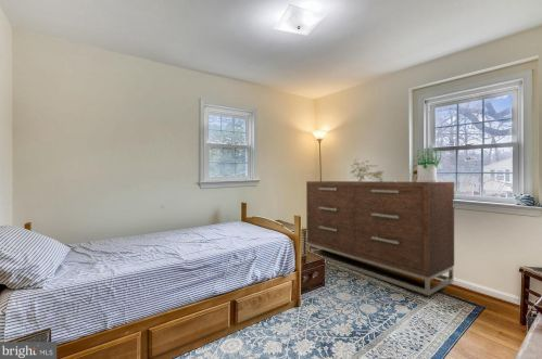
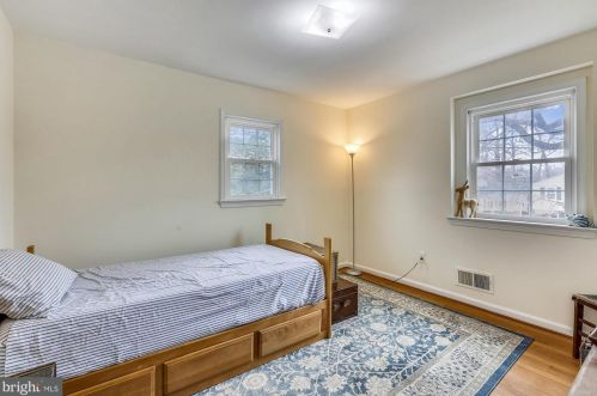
- decorative sculpture [349,158,386,181]
- potted plant [413,148,446,182]
- dresser [305,180,455,296]
